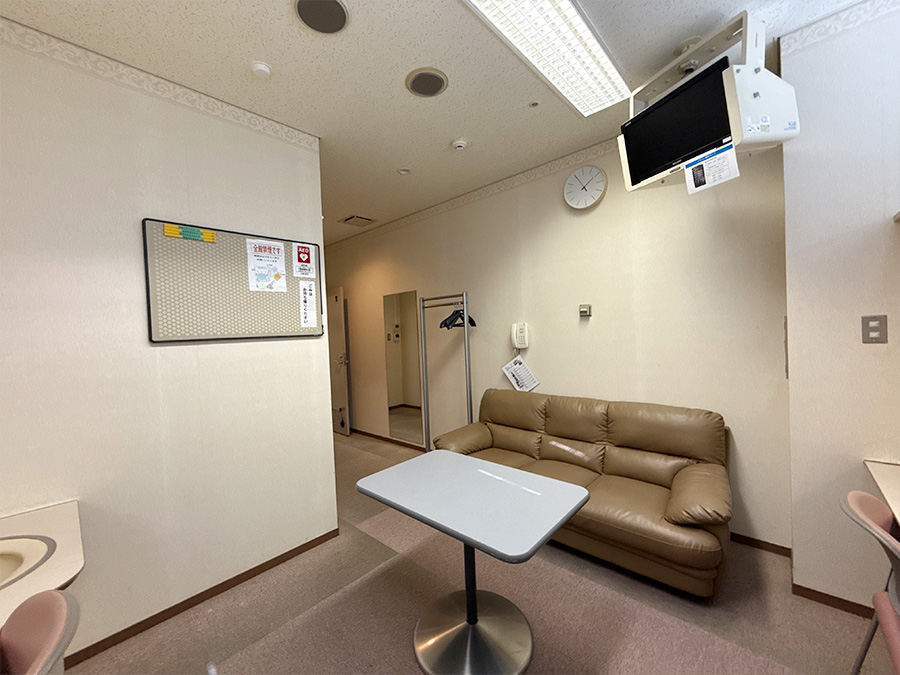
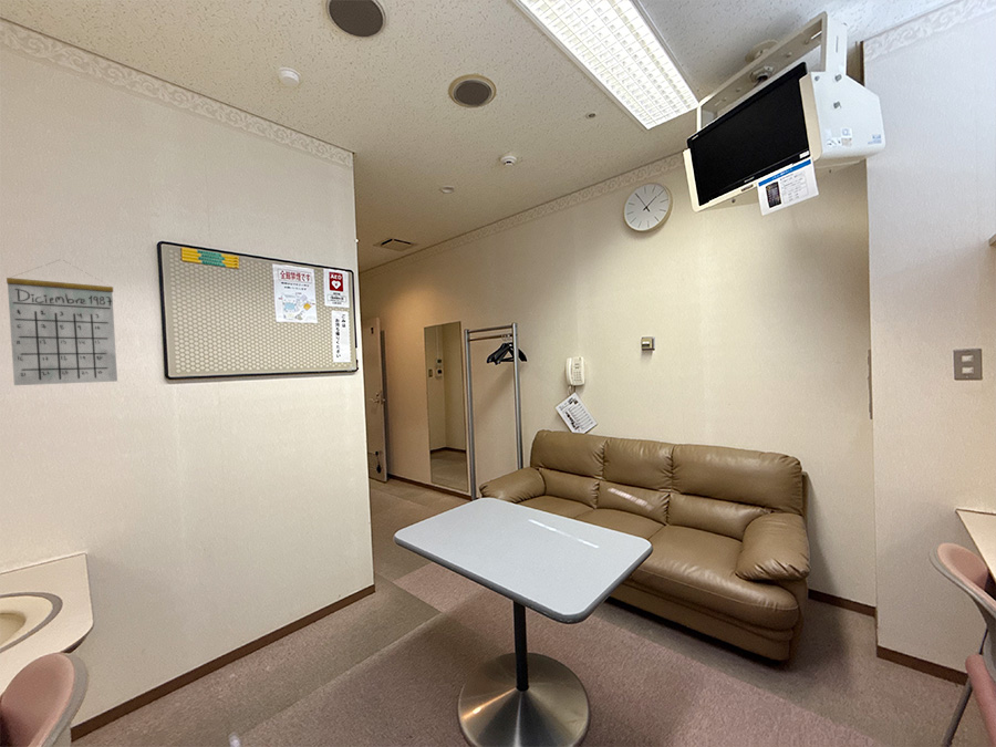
+ calendar [6,259,118,386]
